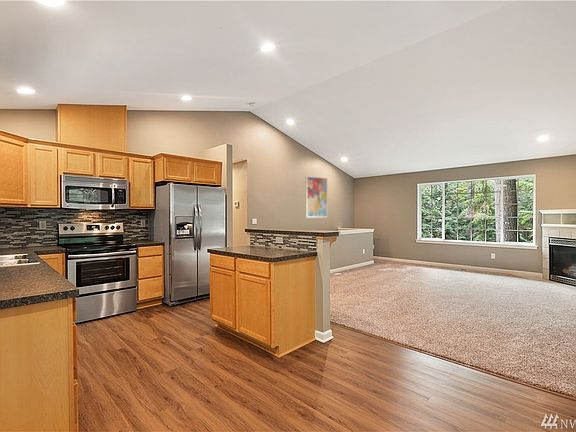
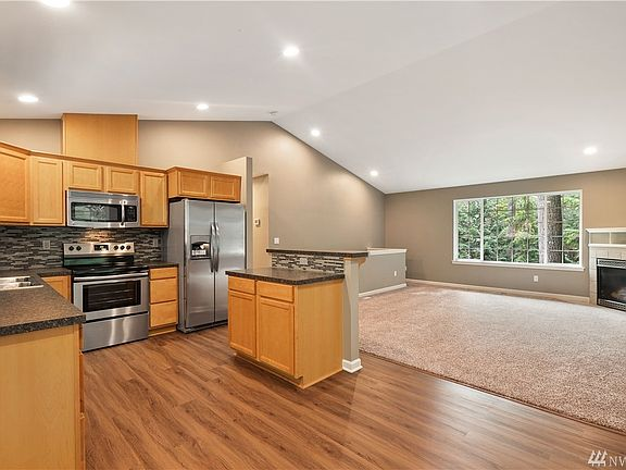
- wall art [305,175,329,219]
